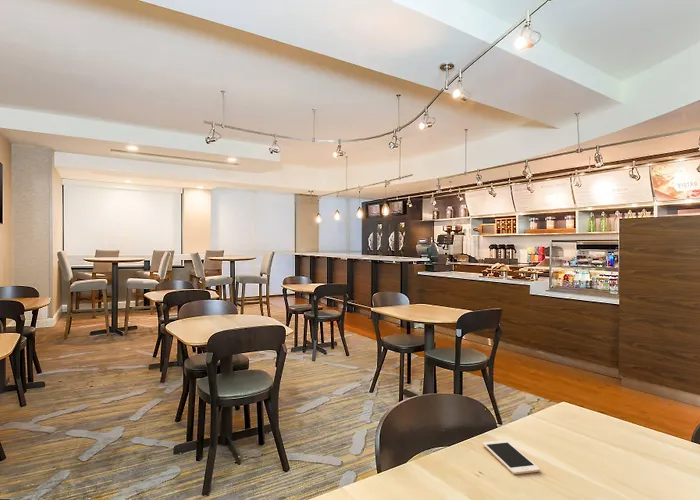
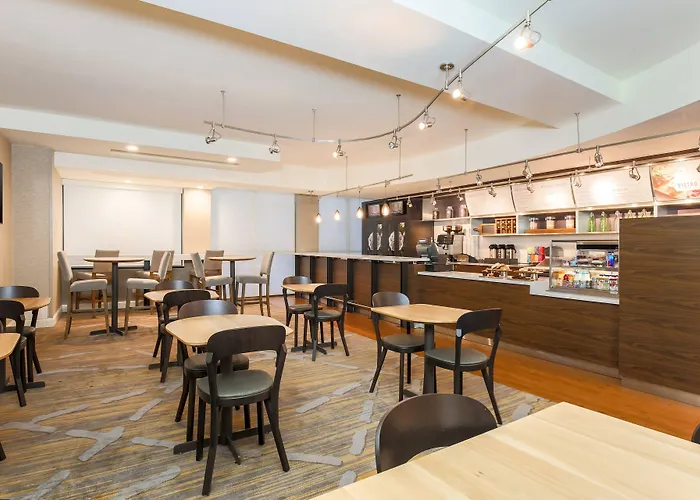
- cell phone [482,439,541,475]
